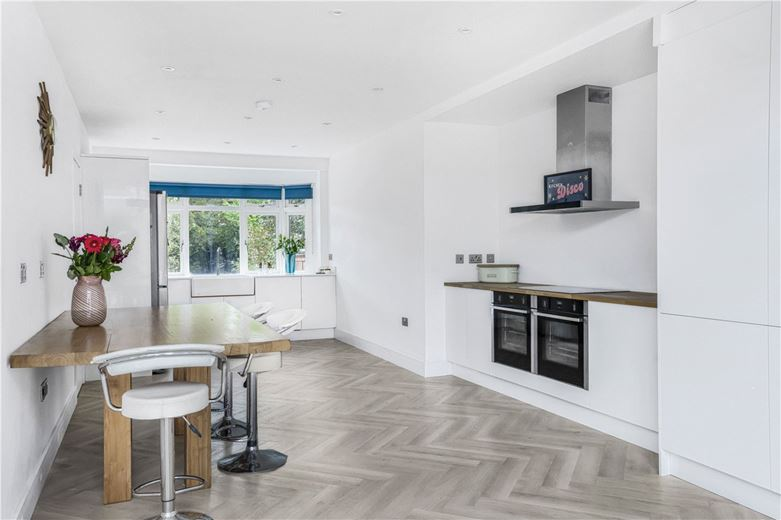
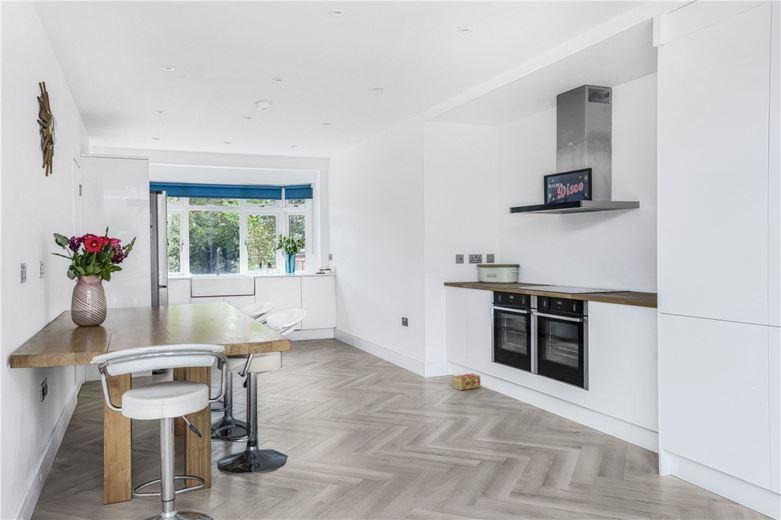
+ cardboard box [452,372,482,391]
